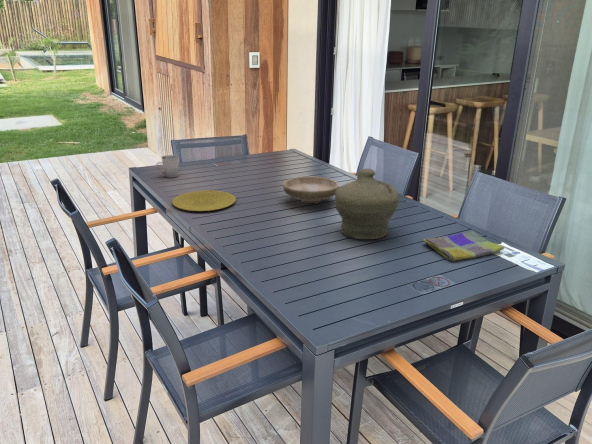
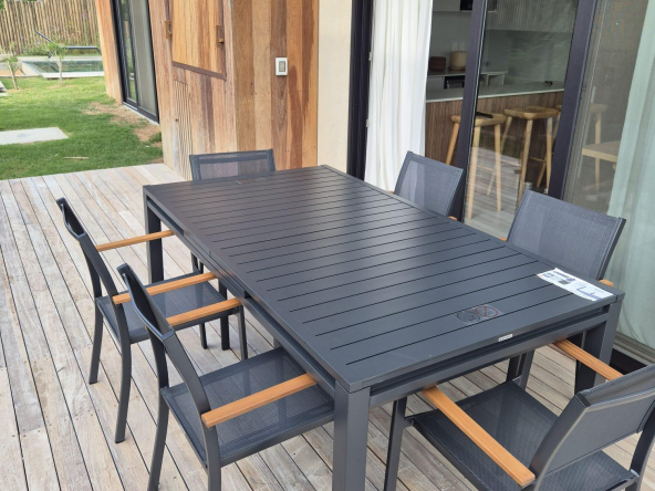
- dish towel [422,230,505,262]
- jar [334,168,400,240]
- bowl [282,176,340,205]
- cup [155,154,180,179]
- plate [171,189,237,212]
